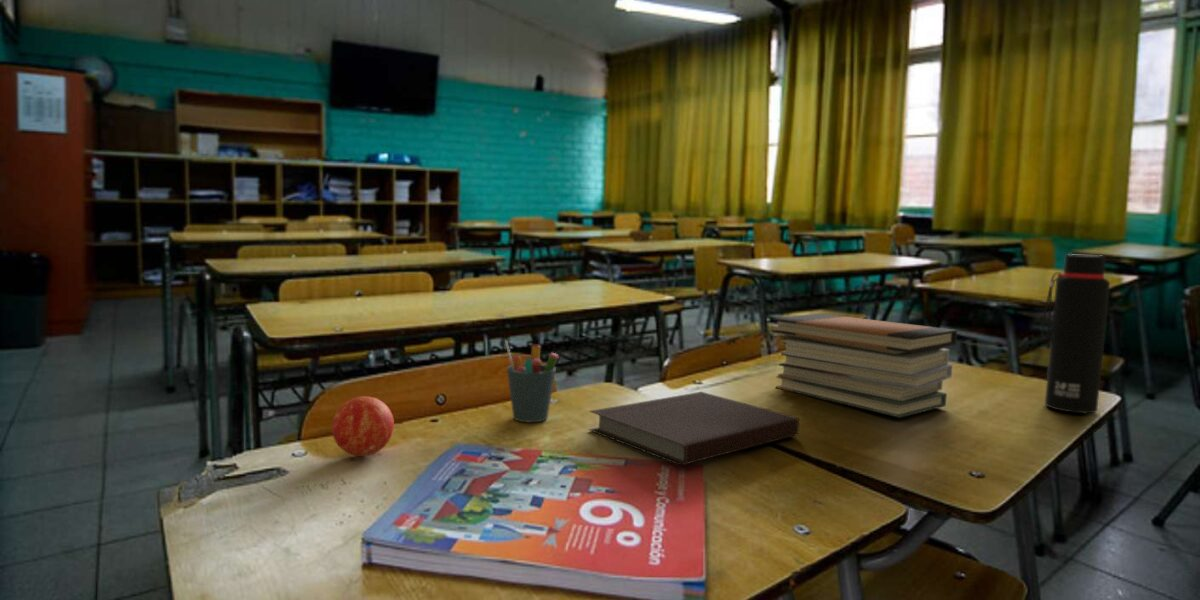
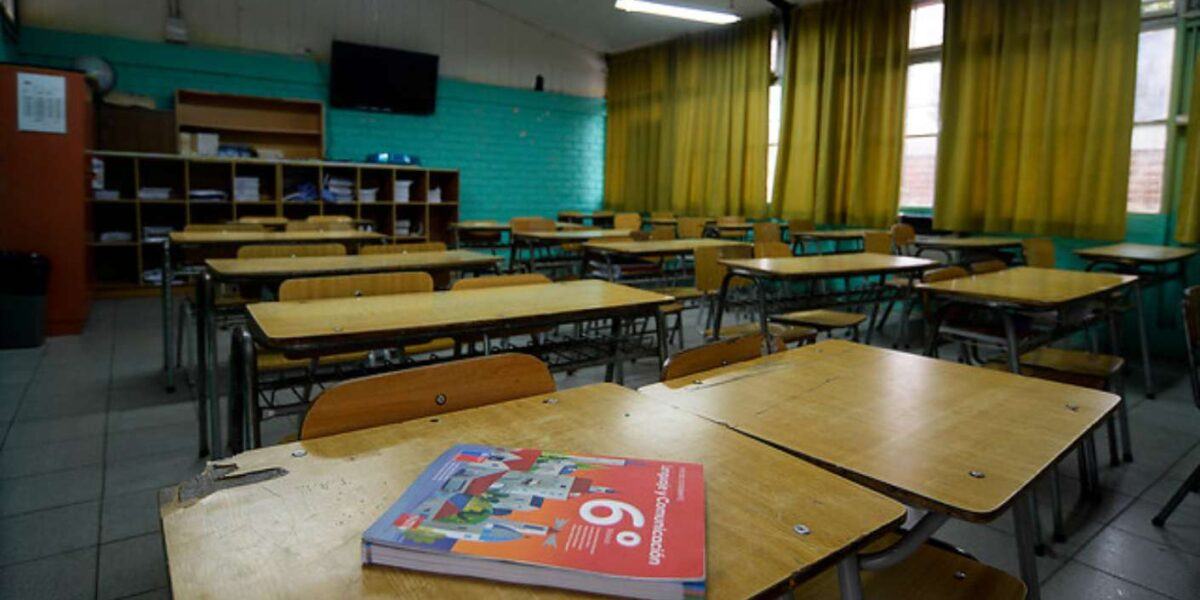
- water bottle [1041,253,1111,415]
- book stack [771,313,958,419]
- apple [331,395,395,457]
- pen holder [504,339,559,423]
- notebook [588,391,800,466]
